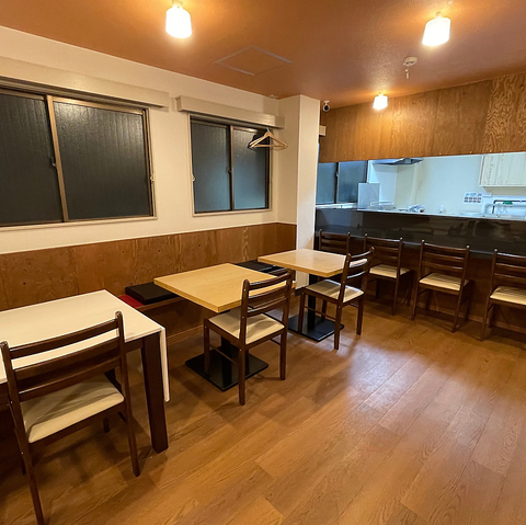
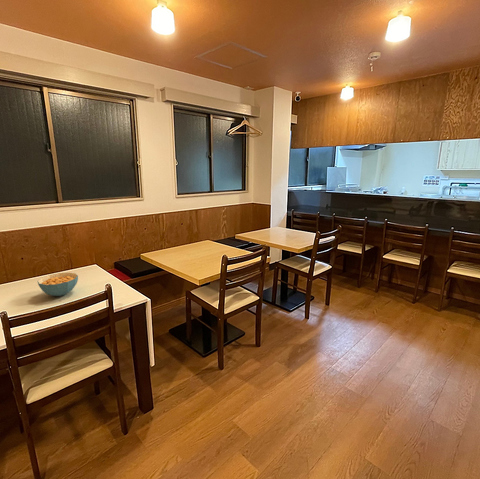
+ cereal bowl [37,272,79,297]
